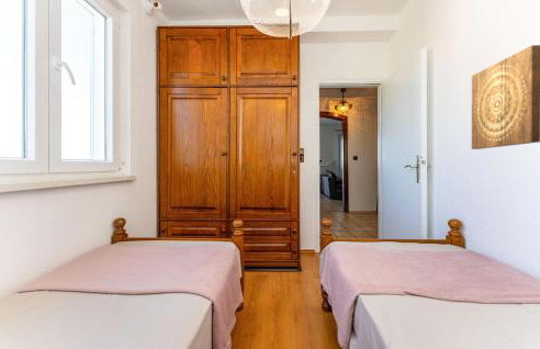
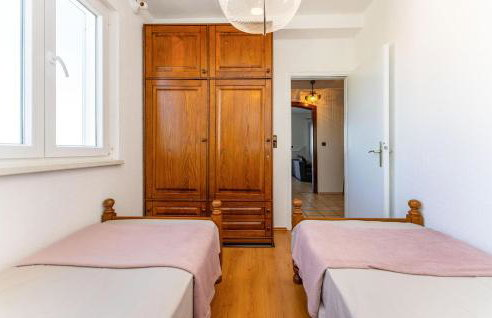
- wall art [471,44,540,150]
